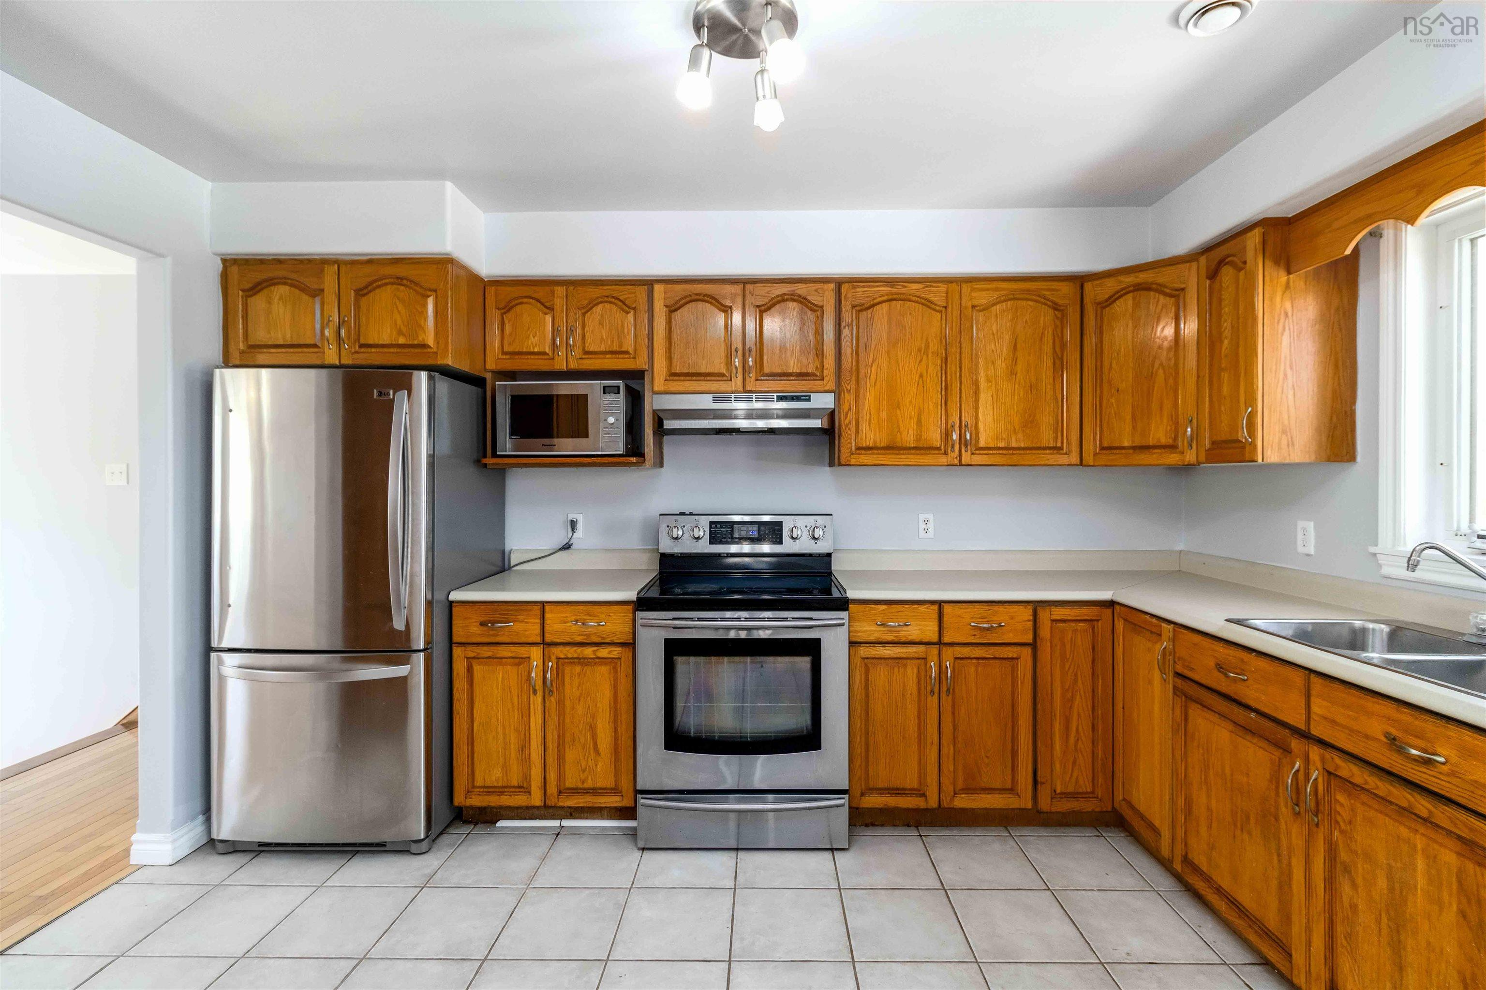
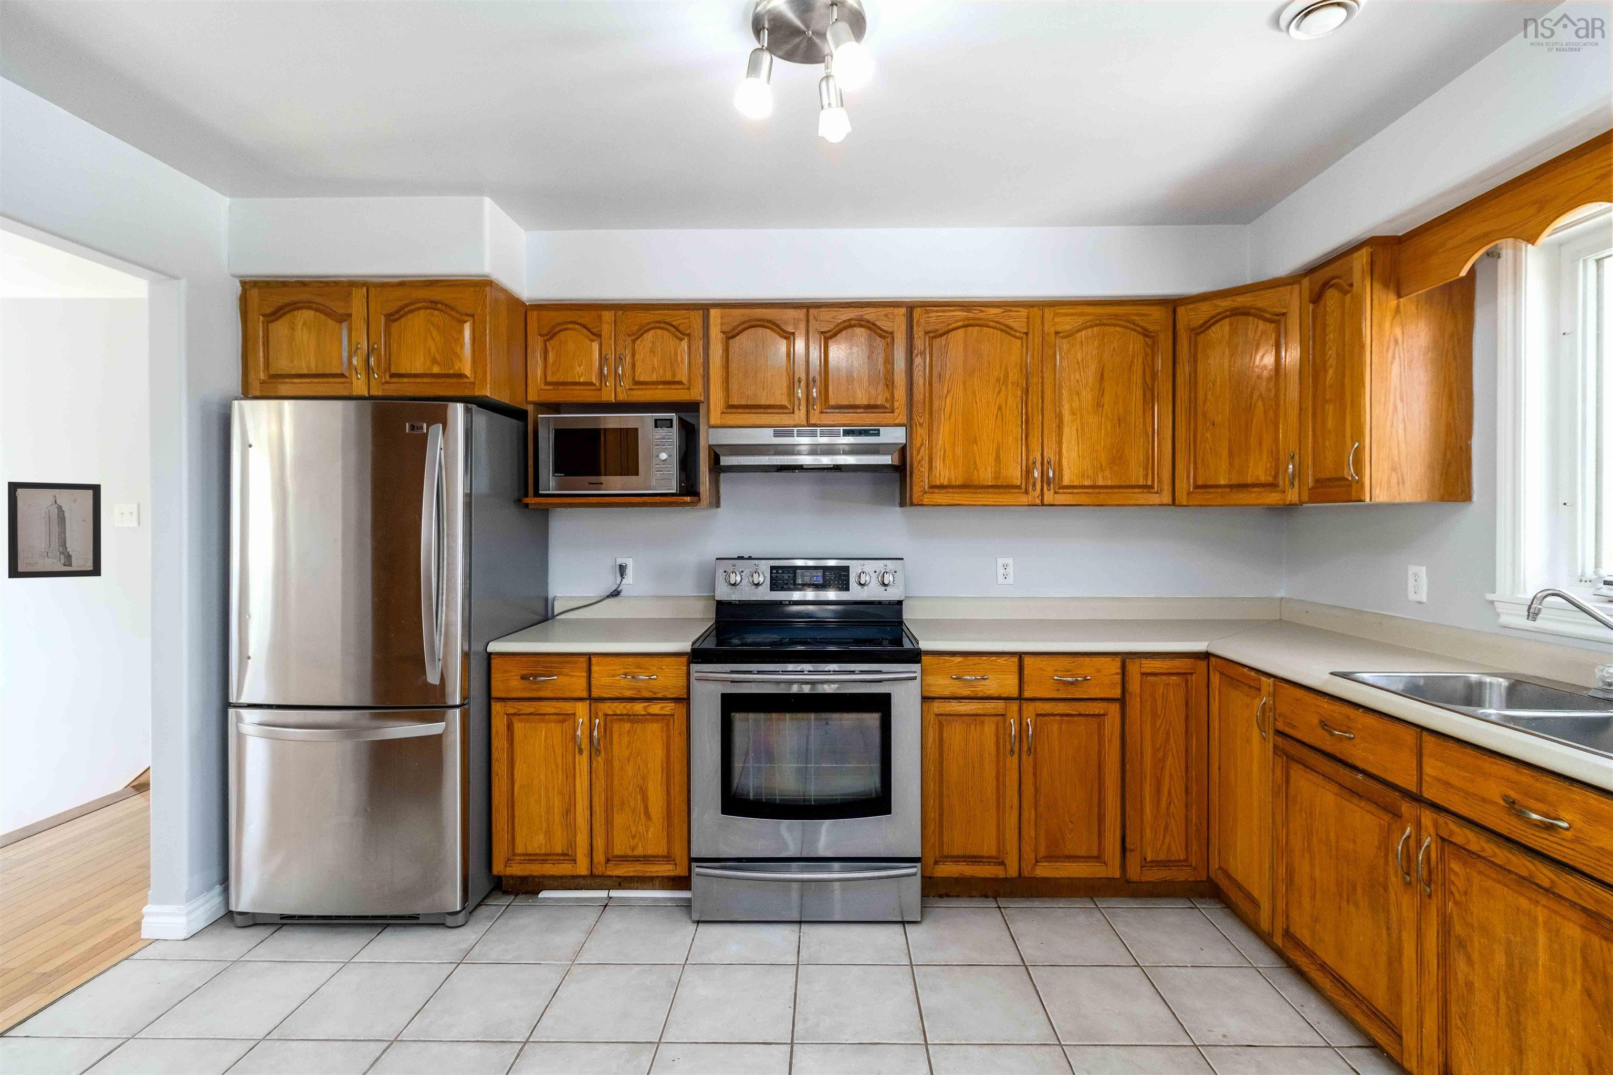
+ wall art [7,481,102,579]
